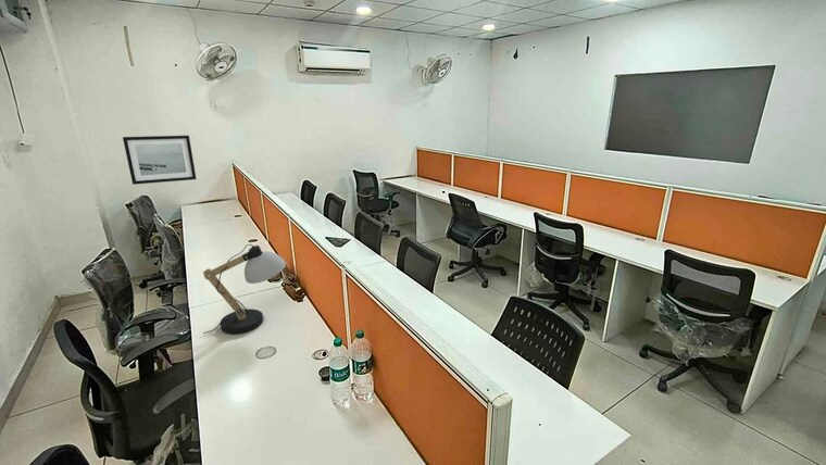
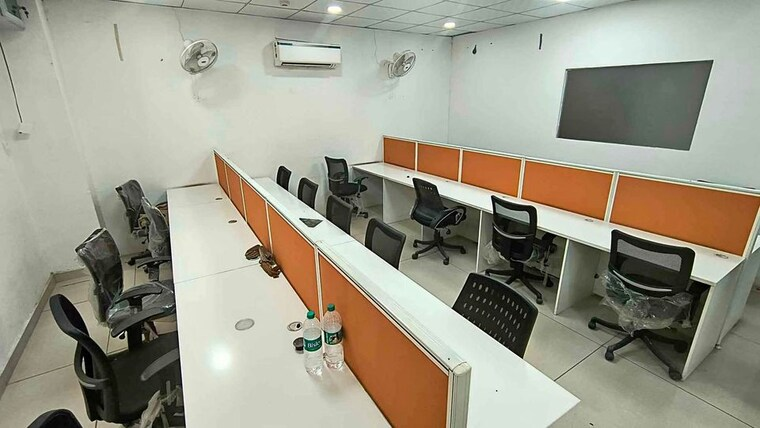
- wall art [122,135,198,186]
- desk lamp [202,243,287,335]
